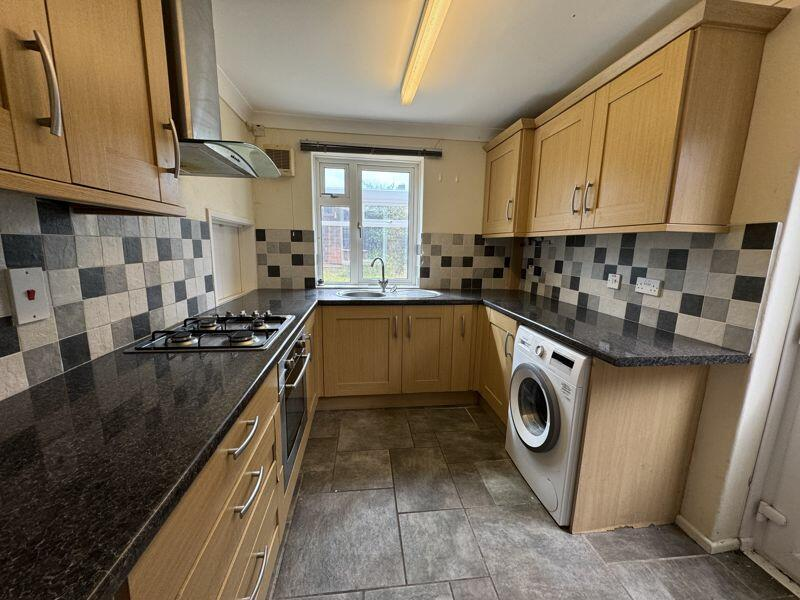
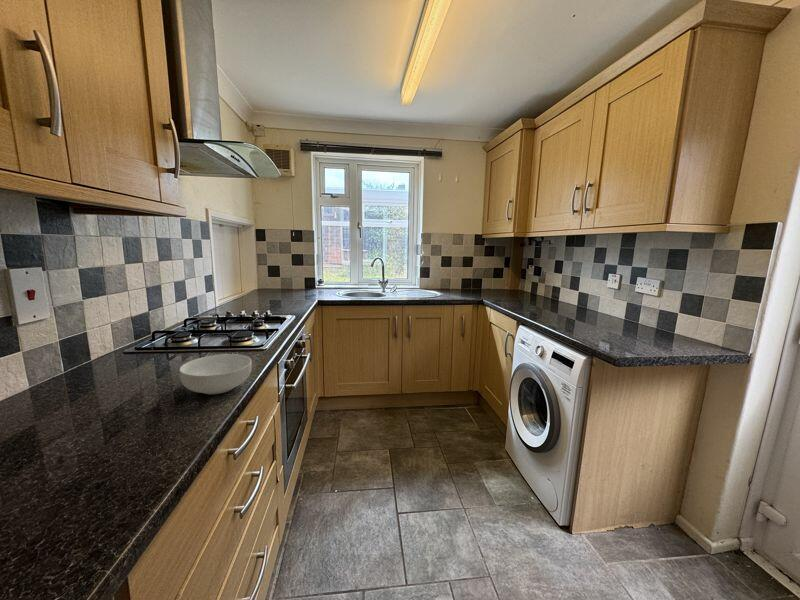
+ cereal bowl [178,353,253,395]
